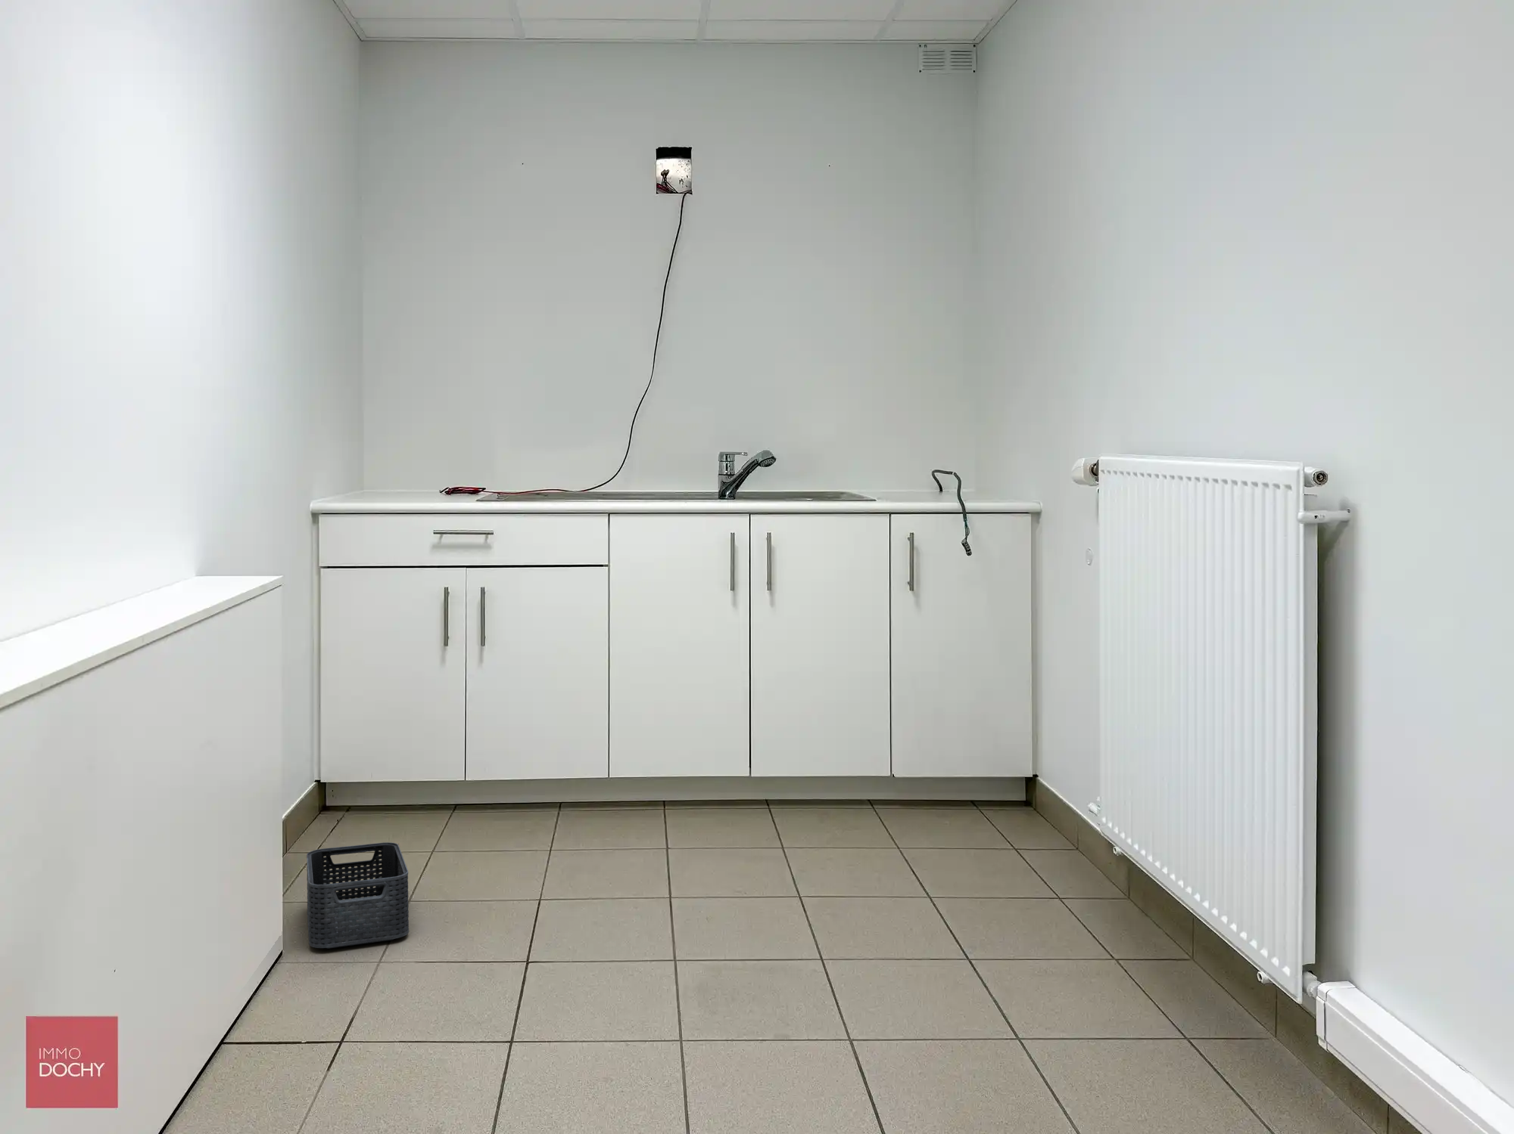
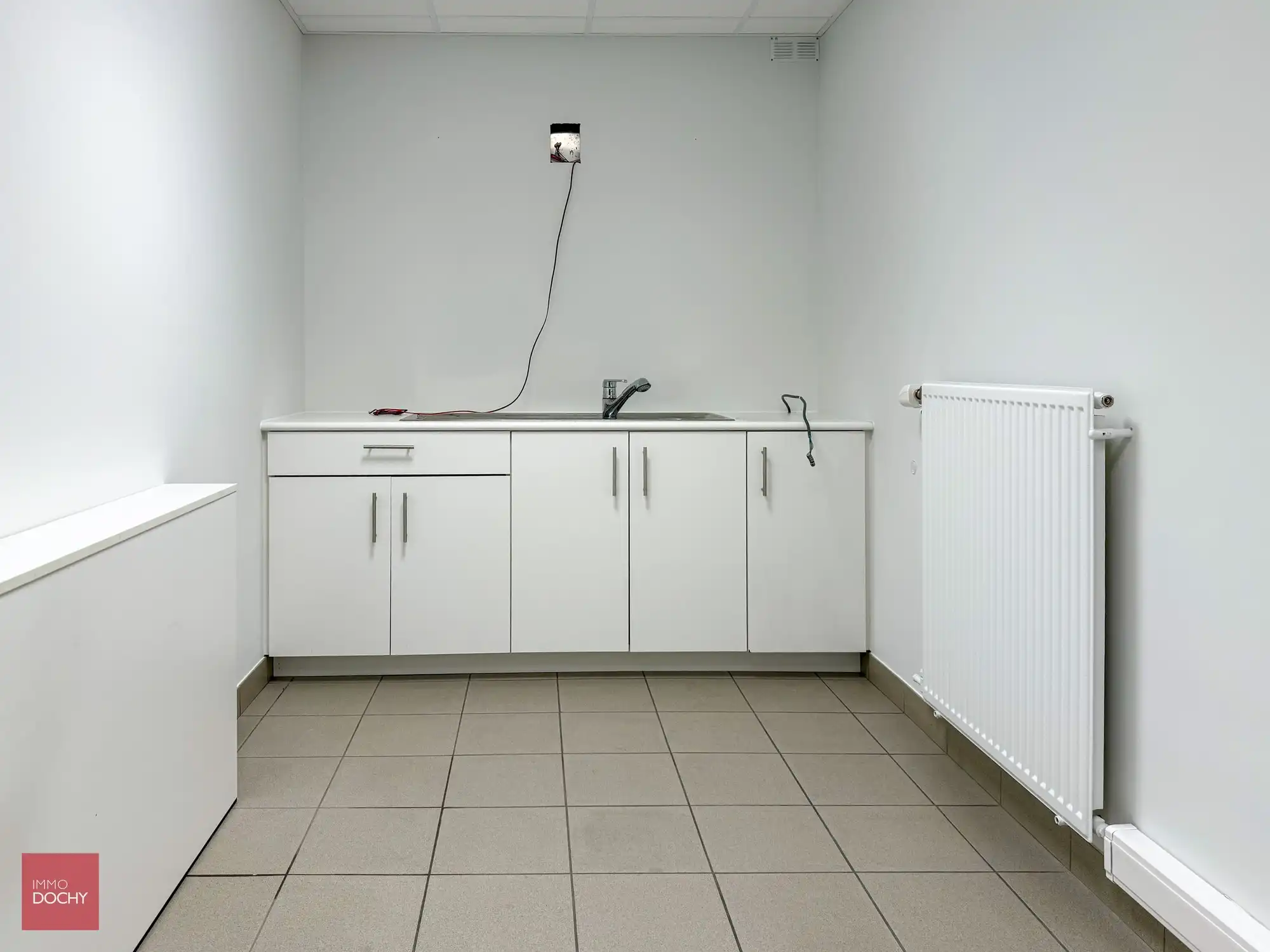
- storage bin [306,841,410,949]
